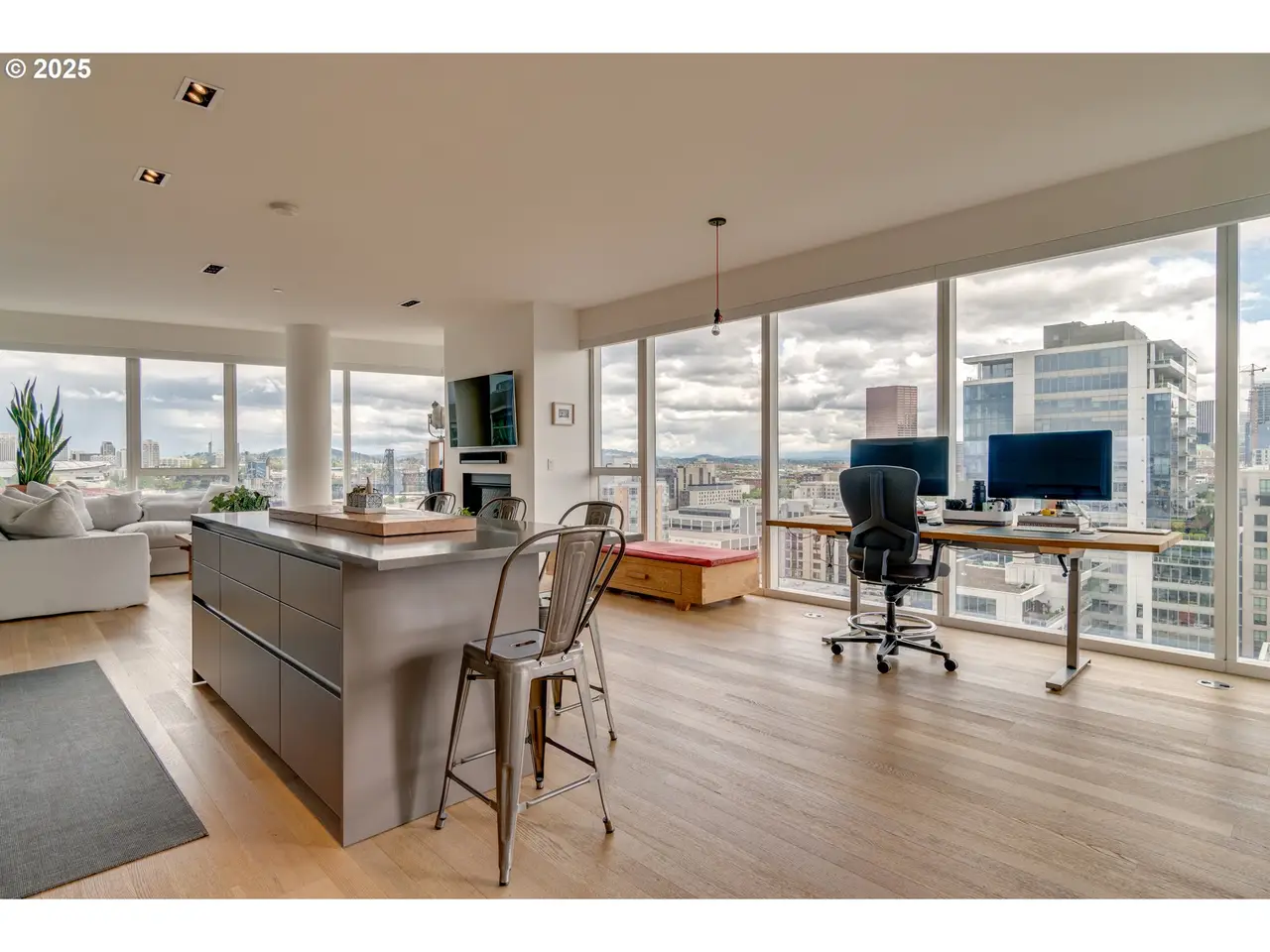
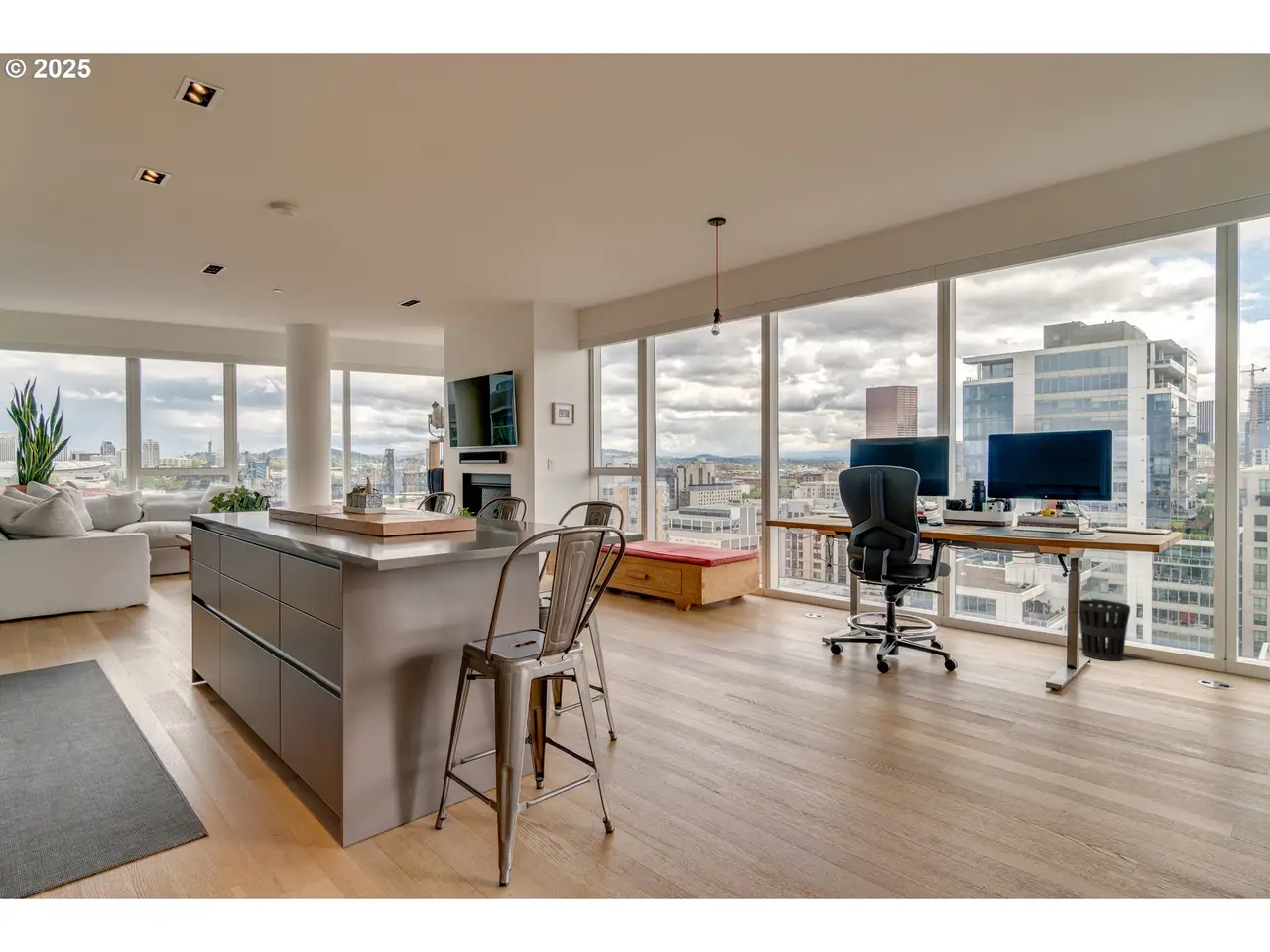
+ wastebasket [1079,599,1131,661]
